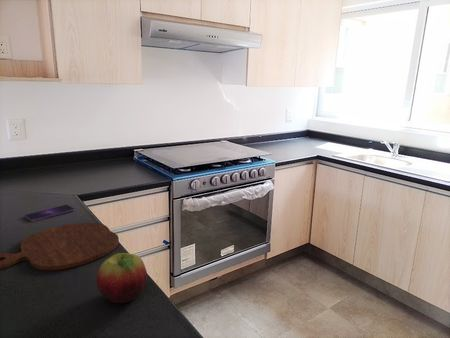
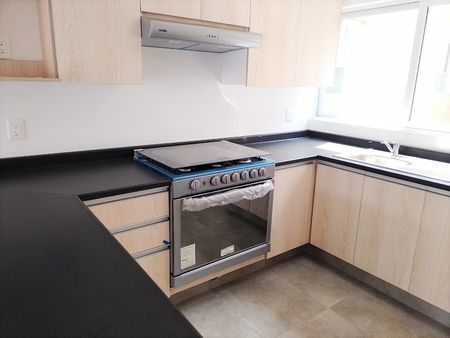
- smartphone [24,204,75,223]
- fruit [96,252,148,304]
- cutting board [0,222,120,271]
